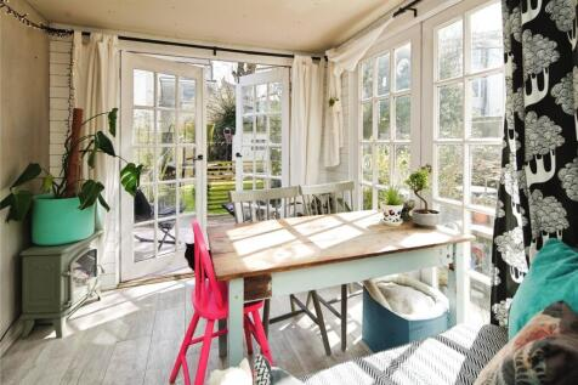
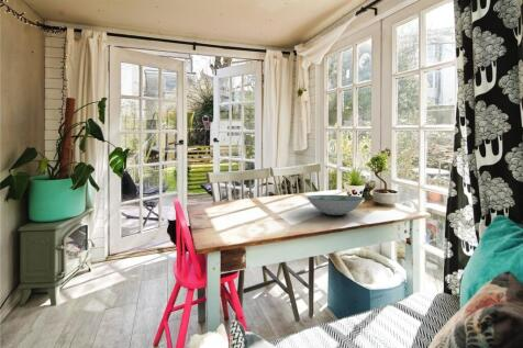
+ decorative bowl [305,194,365,216]
